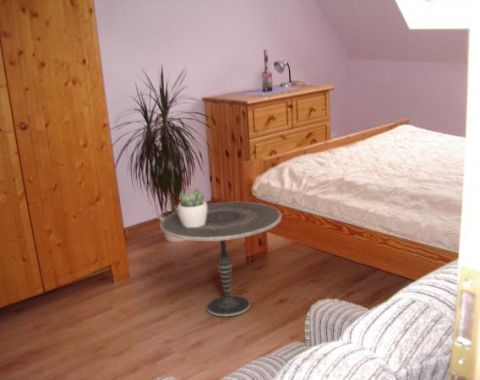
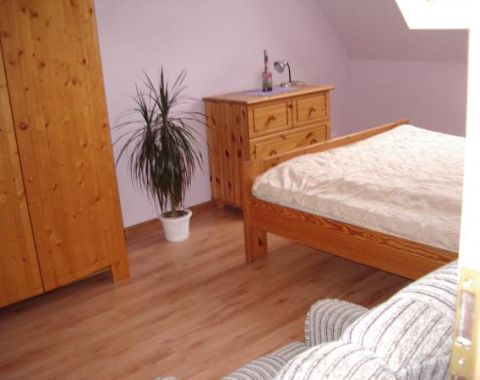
- side table [159,201,282,317]
- succulent plant [177,188,208,228]
